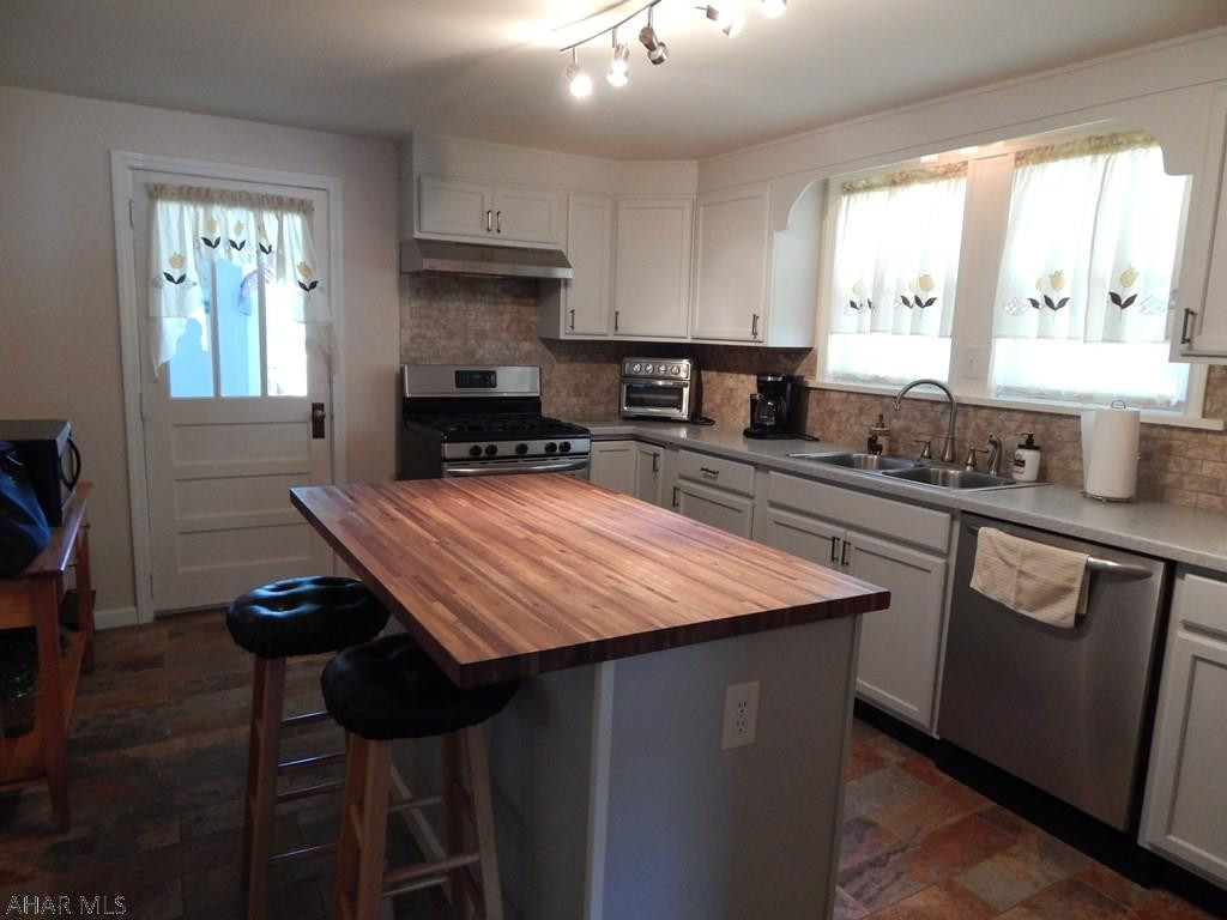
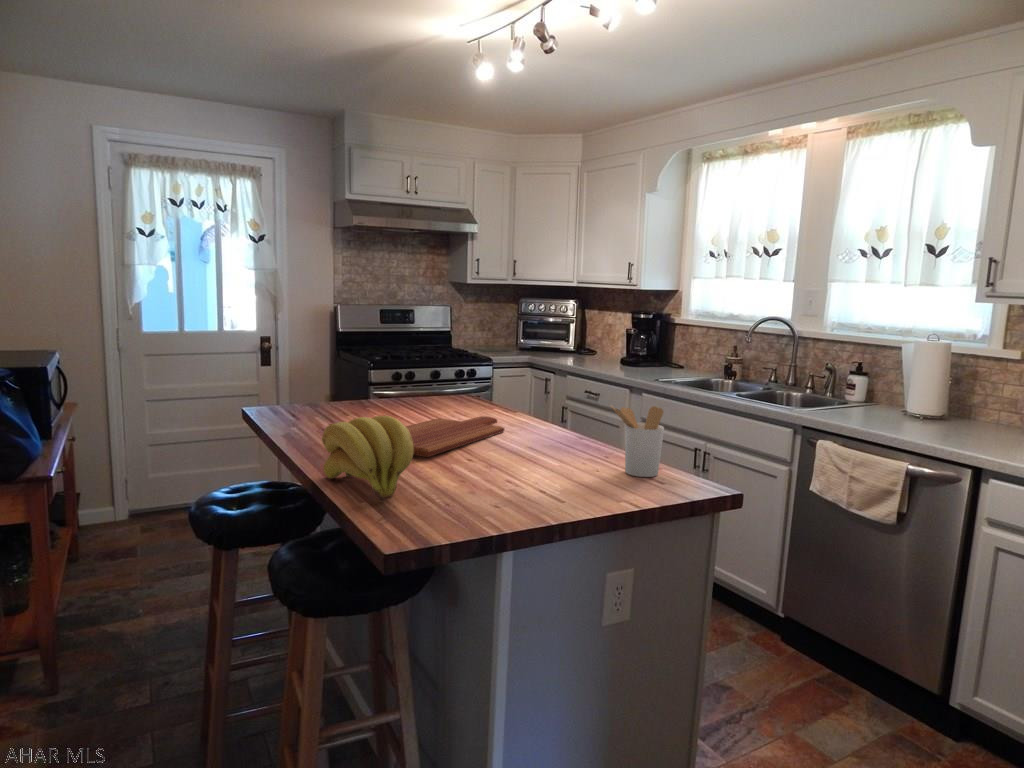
+ utensil holder [609,404,665,478]
+ cutting board [405,415,505,458]
+ banana bunch [321,415,414,502]
